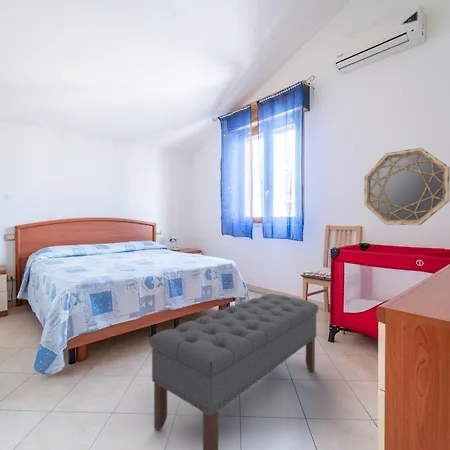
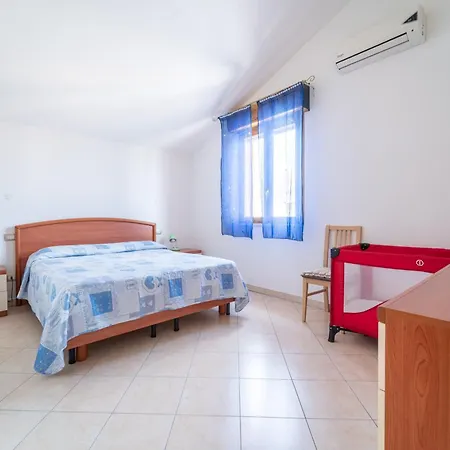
- bench [149,293,319,450]
- home mirror [364,147,450,226]
